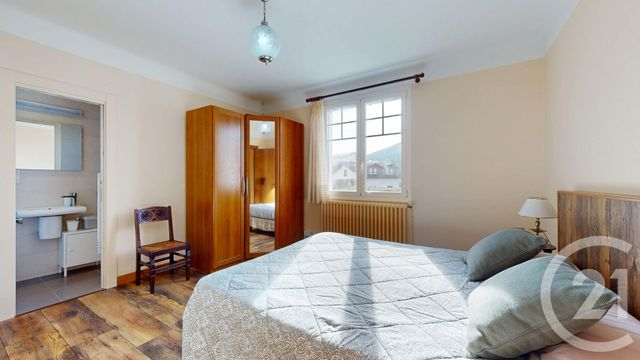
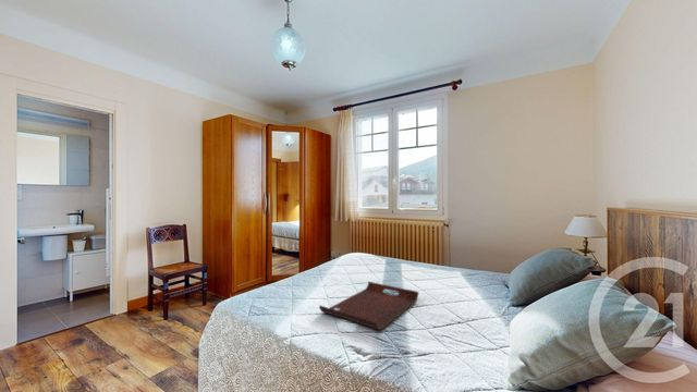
+ serving tray [318,281,419,331]
